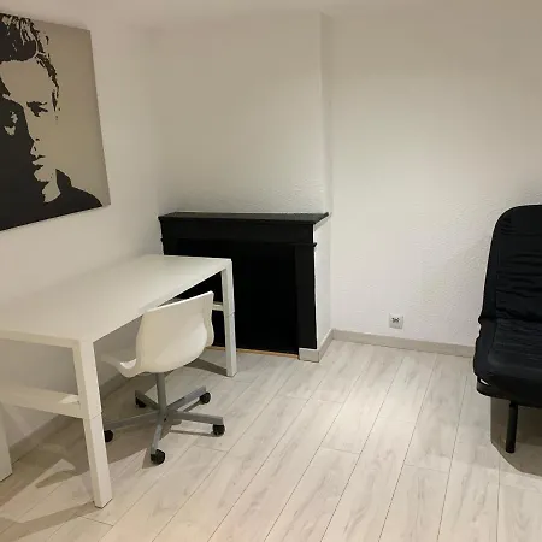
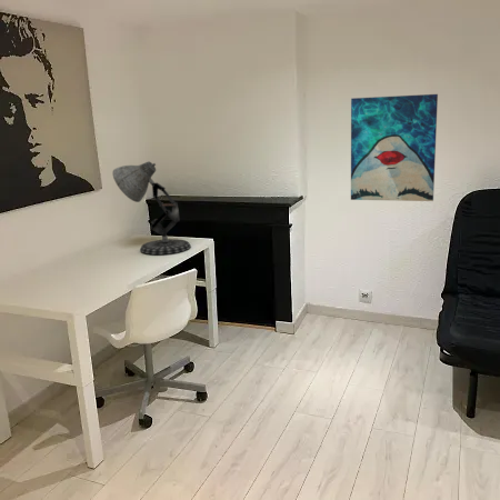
+ wall art [350,93,439,202]
+ desk lamp [111,160,192,256]
